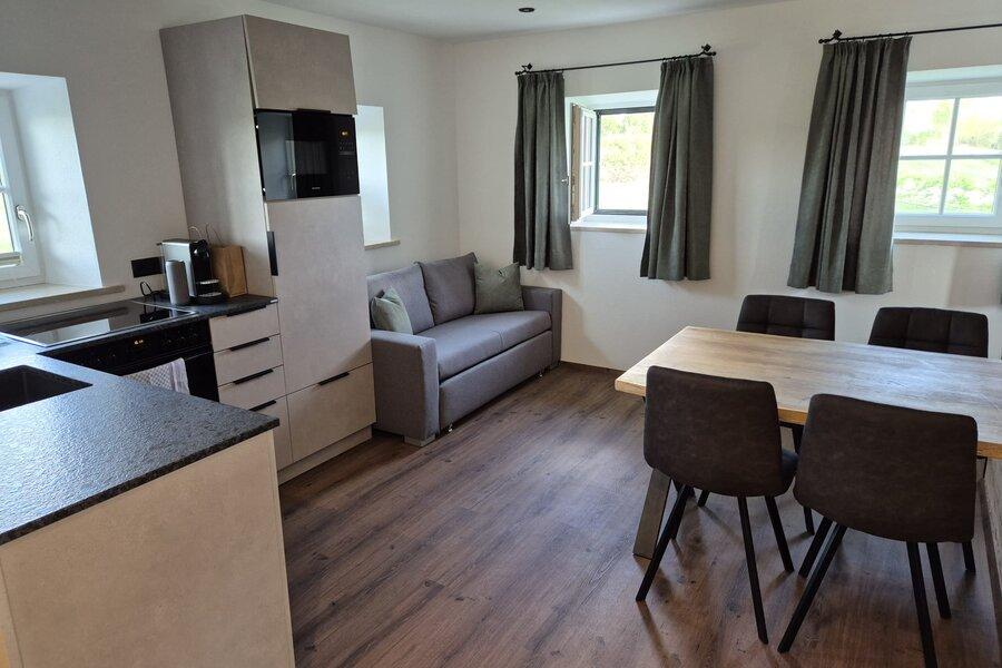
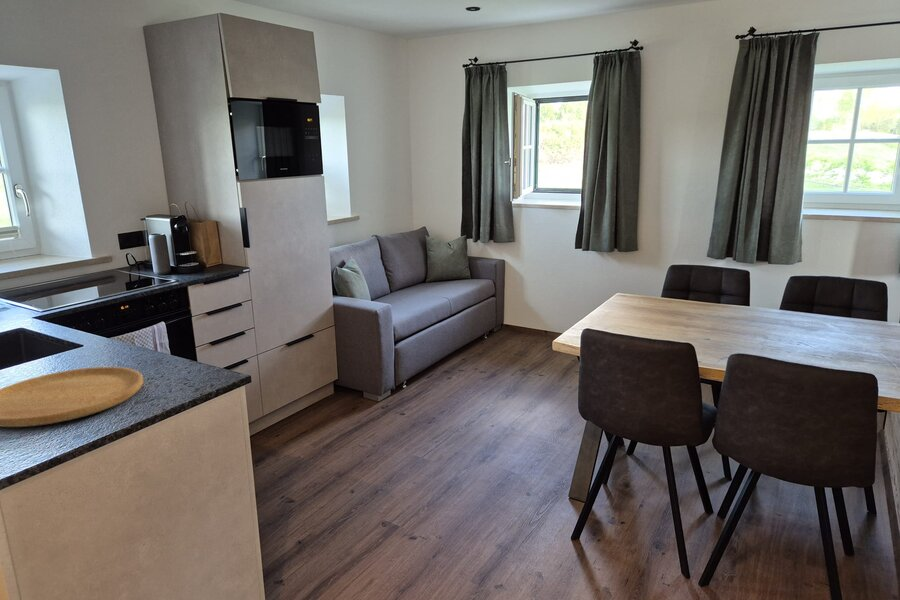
+ cutting board [0,366,144,428]
